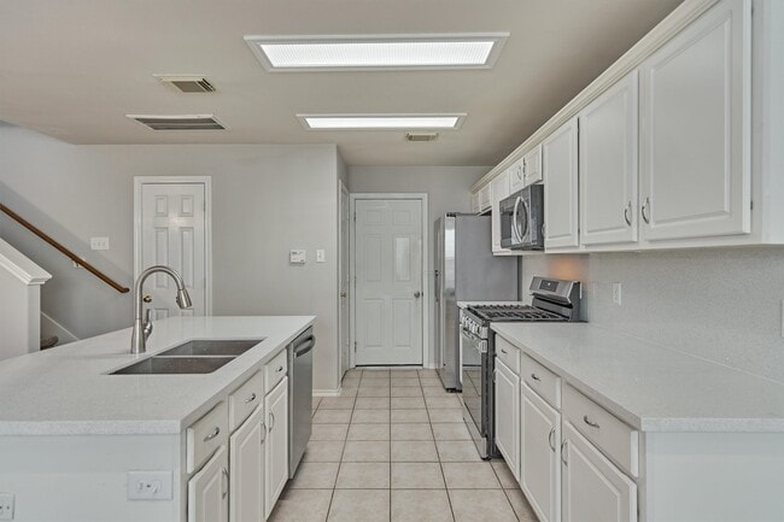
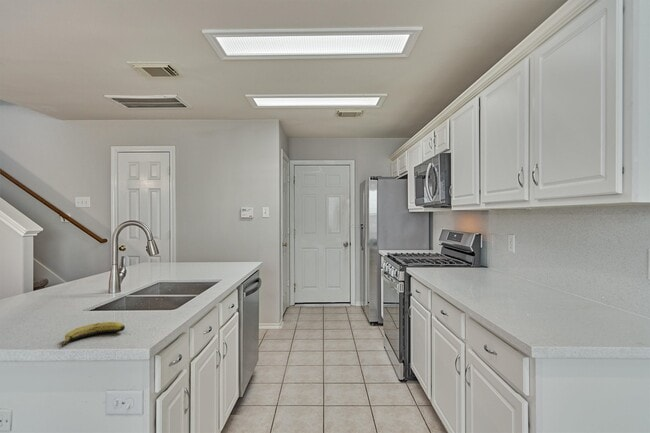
+ banana [61,321,126,348]
